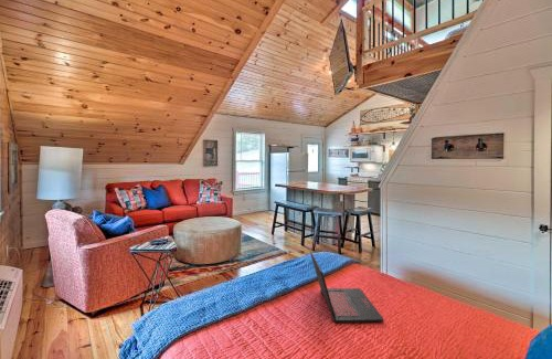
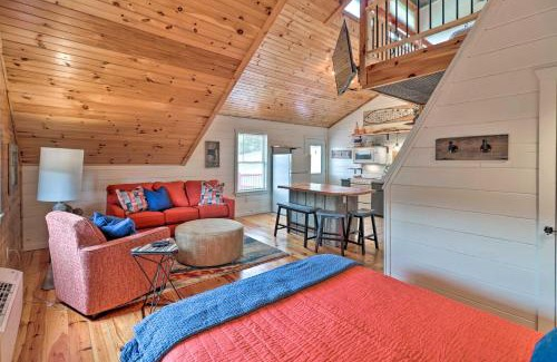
- laptop [309,251,384,324]
